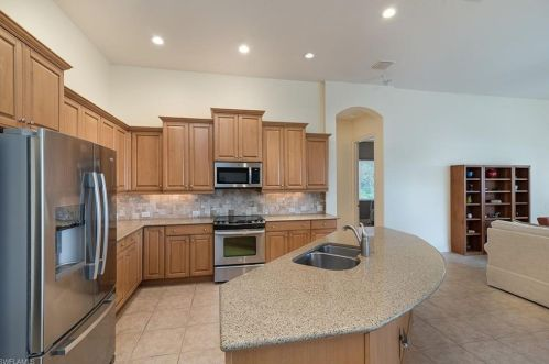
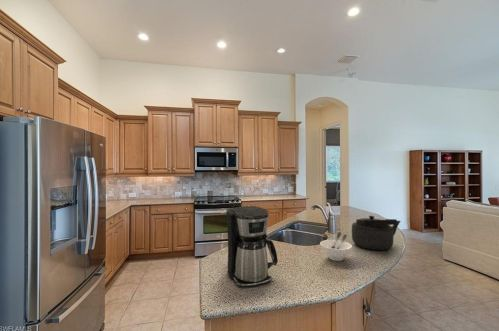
+ bowl [319,231,353,262]
+ kettle [351,215,402,251]
+ coffee maker [225,205,279,288]
